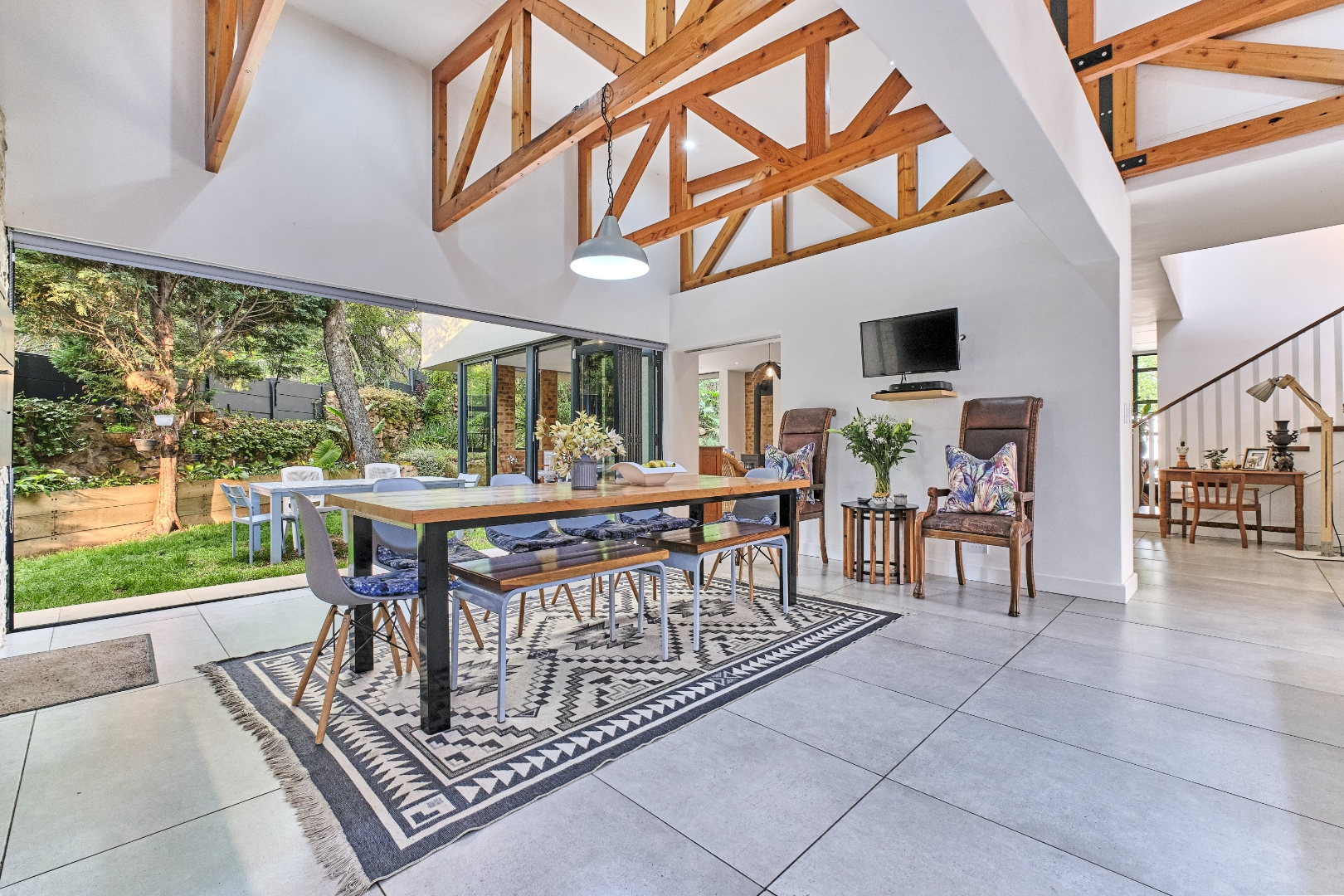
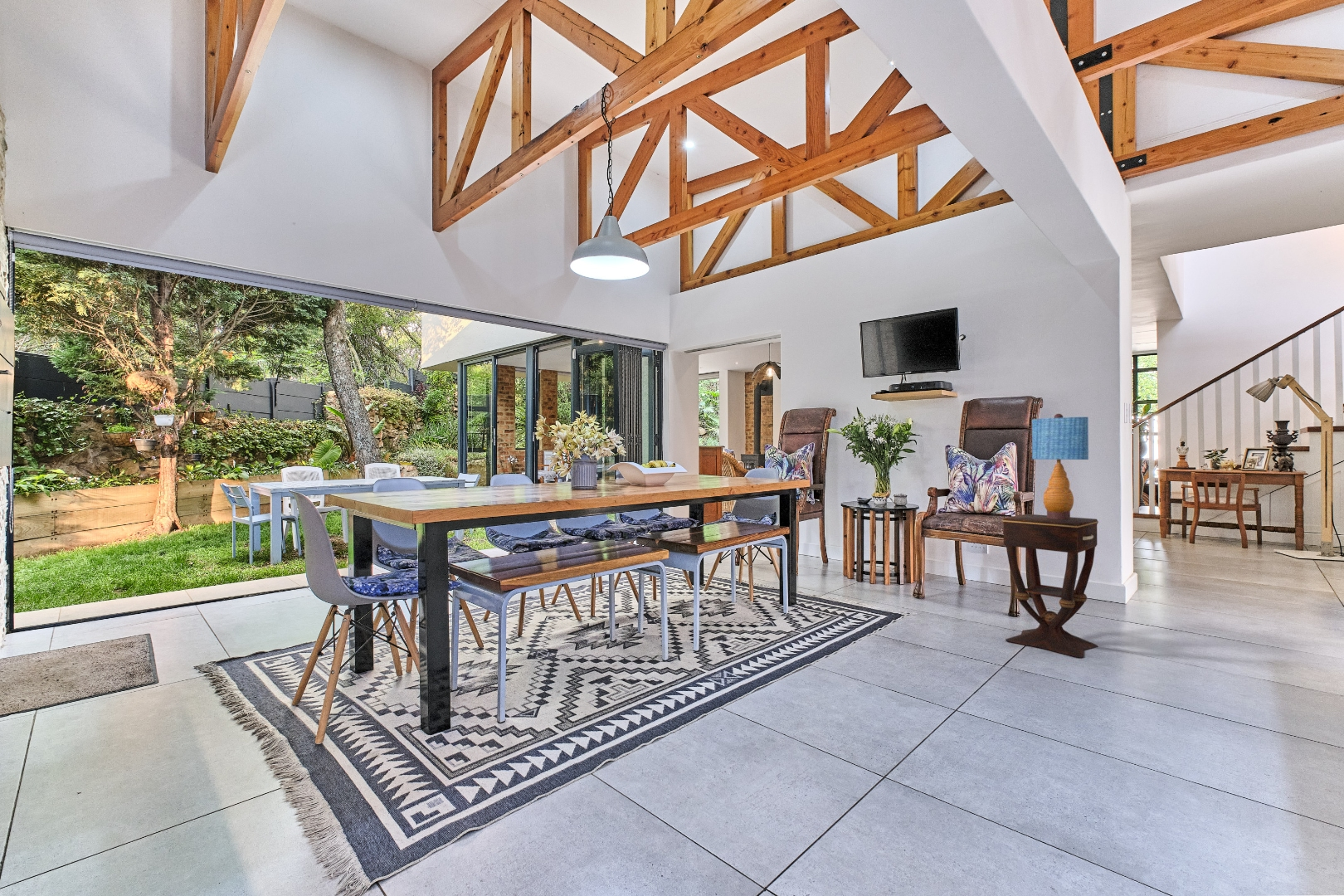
+ table lamp [1031,413,1089,519]
+ side table [1001,514,1099,659]
